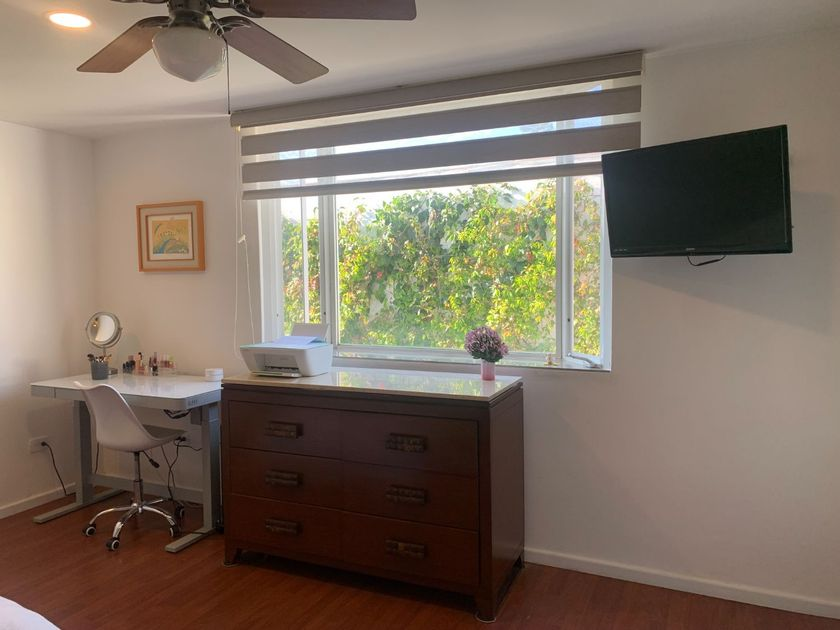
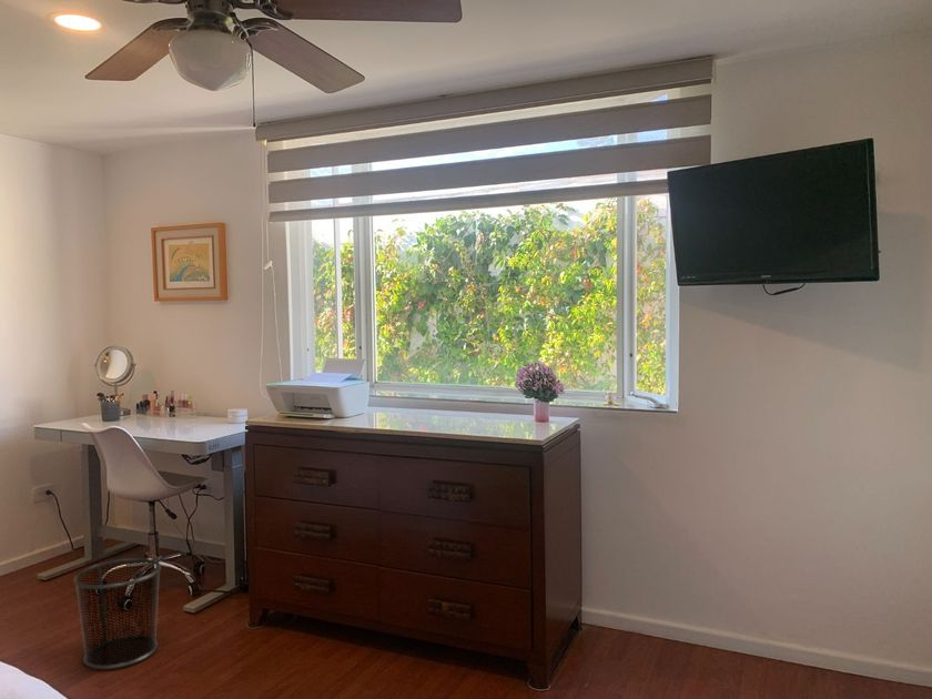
+ waste bin [72,557,162,670]
